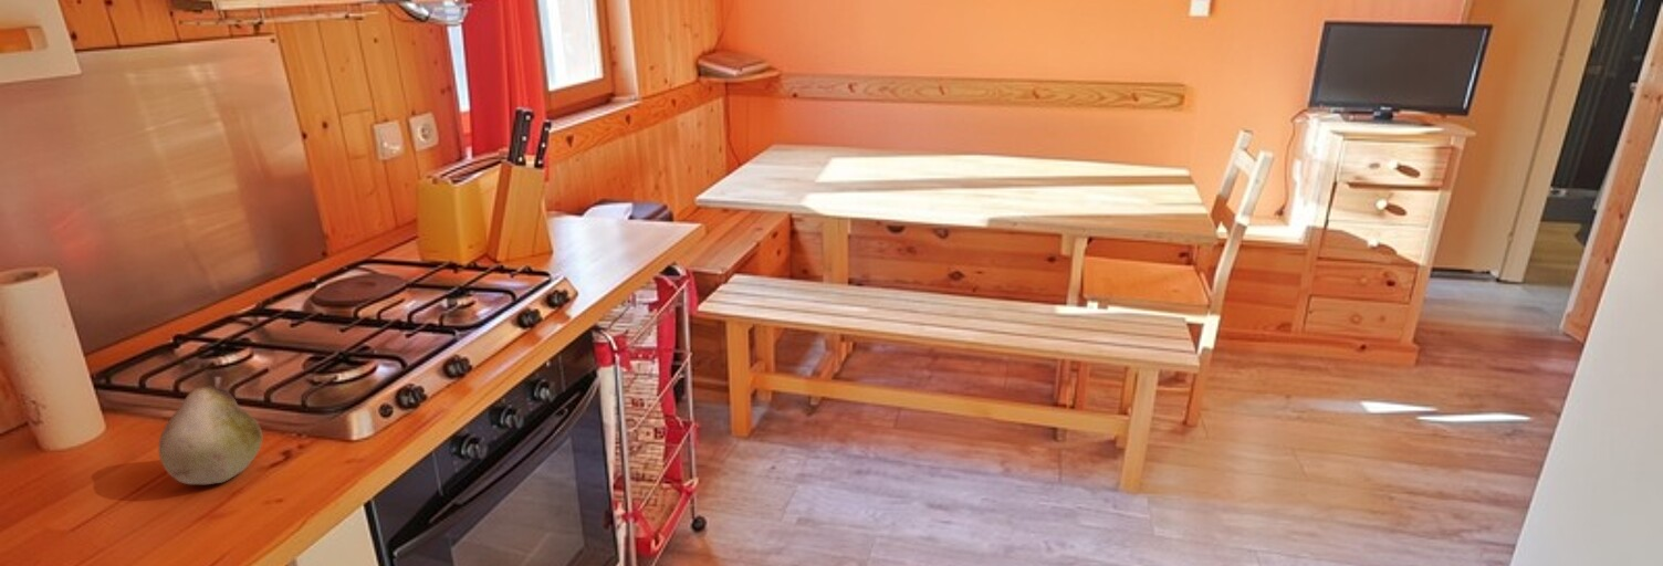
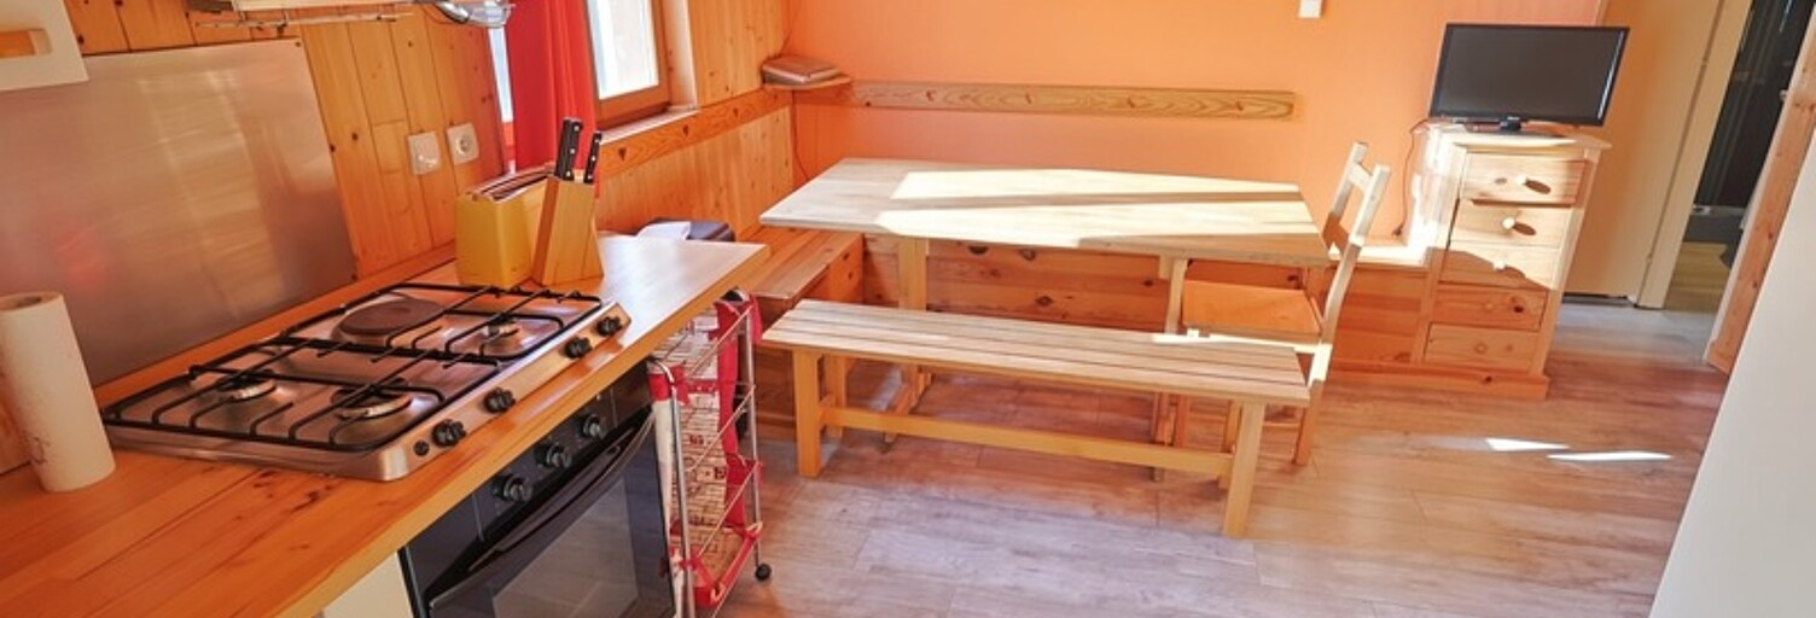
- fruit [157,375,264,485]
